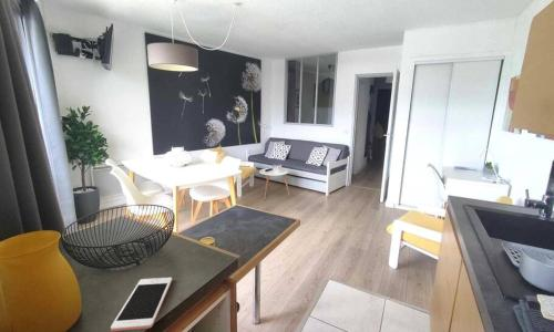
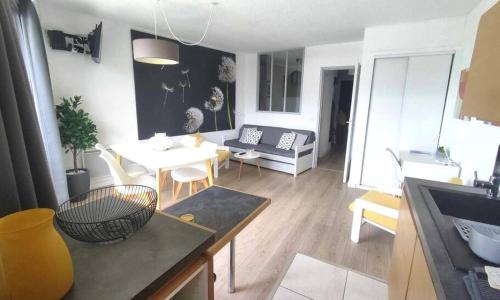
- cell phone [110,277,173,332]
